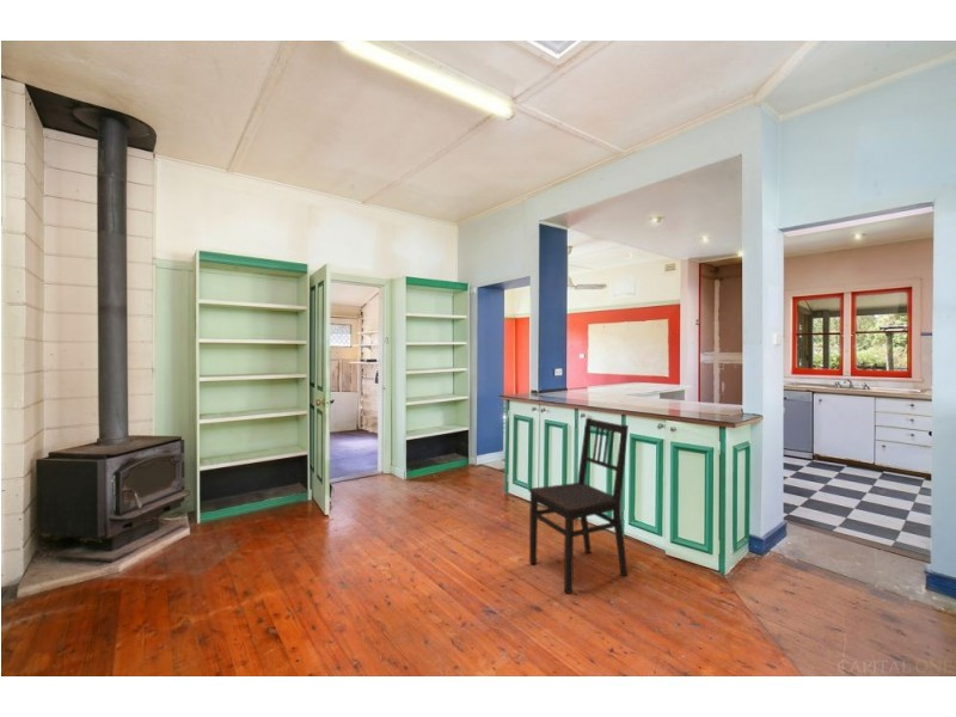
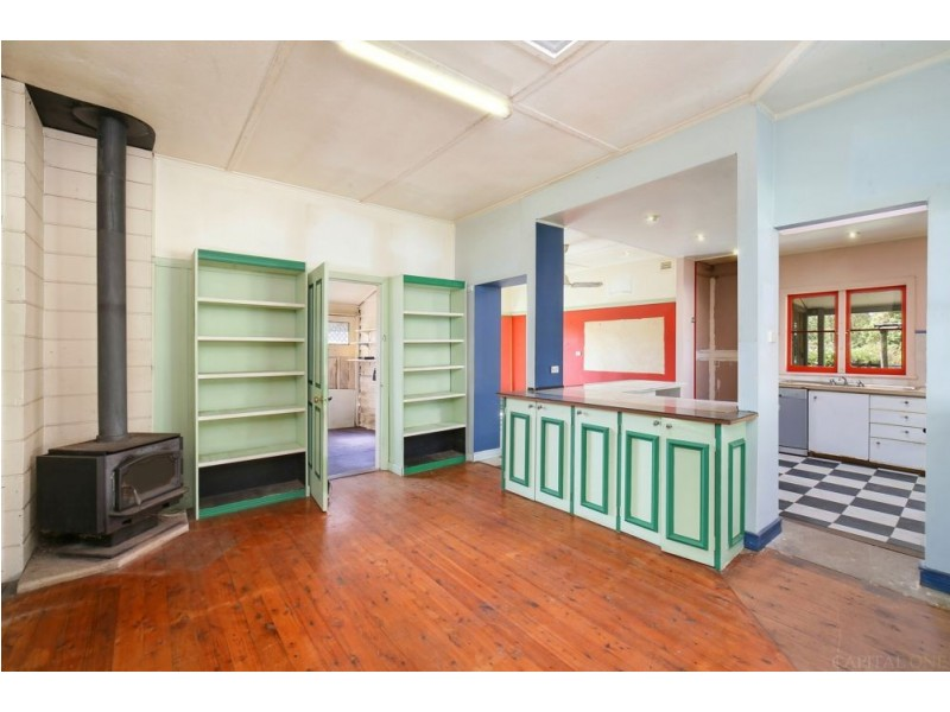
- dining chair [528,417,630,595]
